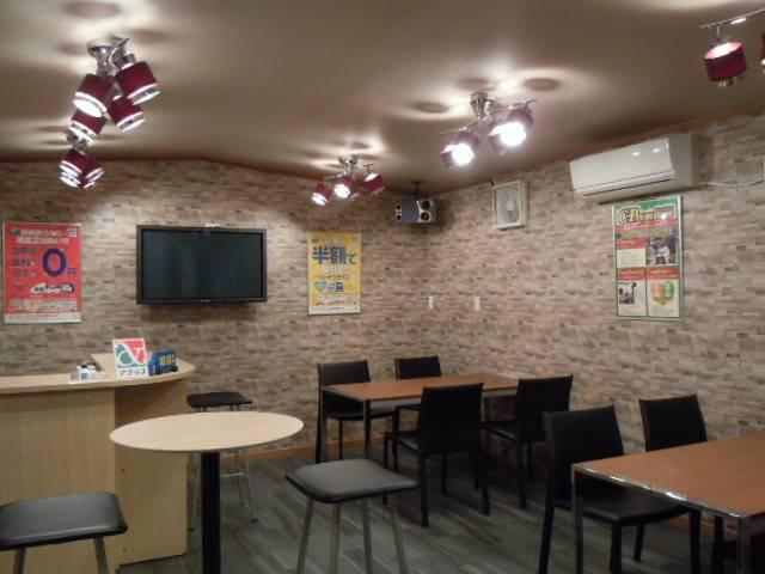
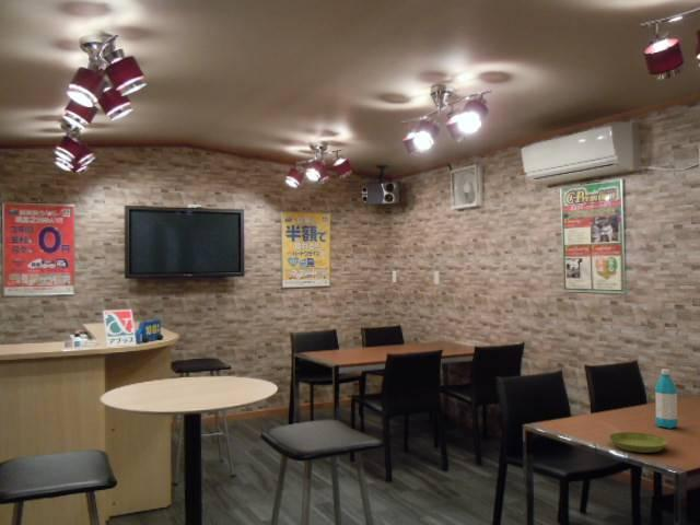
+ saucer [608,431,669,454]
+ water bottle [654,368,679,430]
